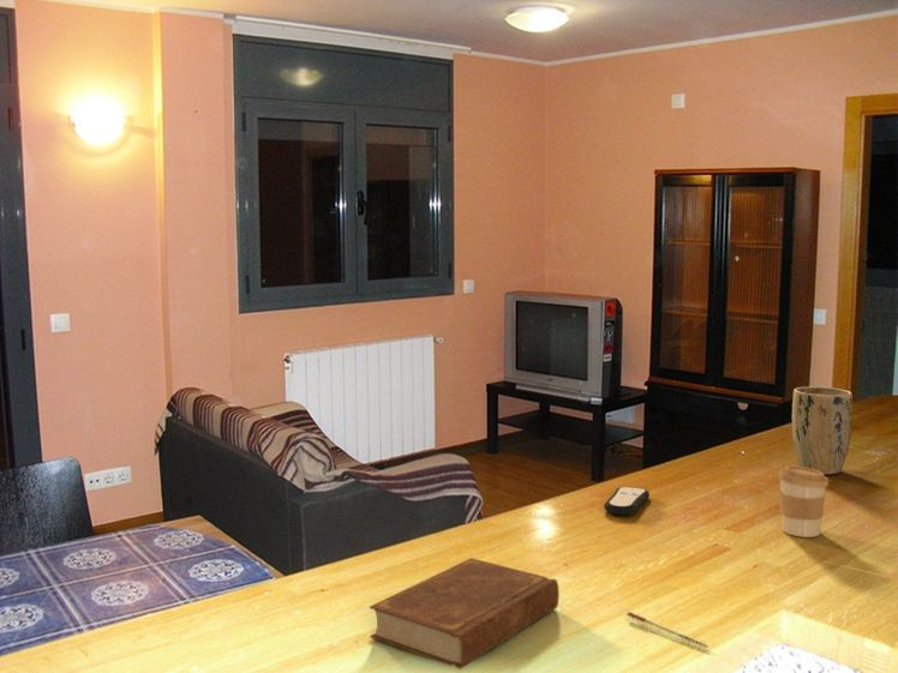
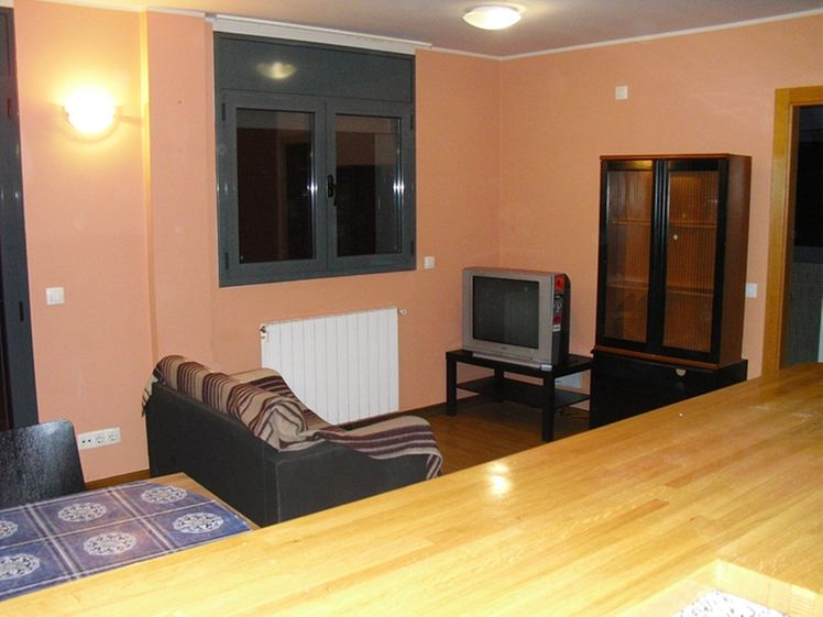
- coffee cup [777,464,830,539]
- pen [627,611,711,649]
- plant pot [791,385,854,475]
- book [369,557,561,671]
- remote control [603,486,651,516]
